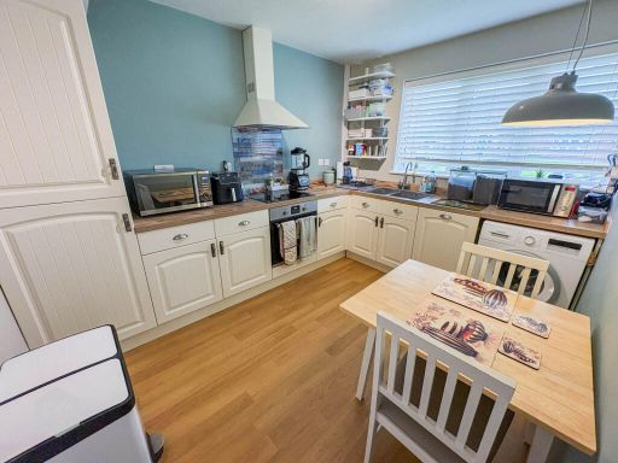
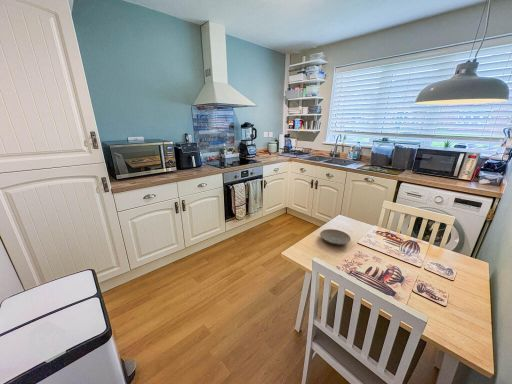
+ plate [319,228,352,246]
